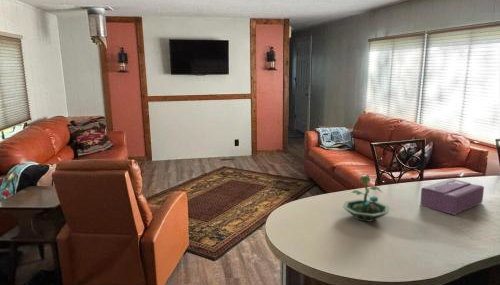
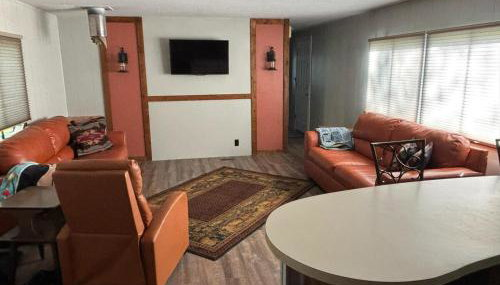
- tissue box [419,177,485,216]
- terrarium [342,172,390,223]
